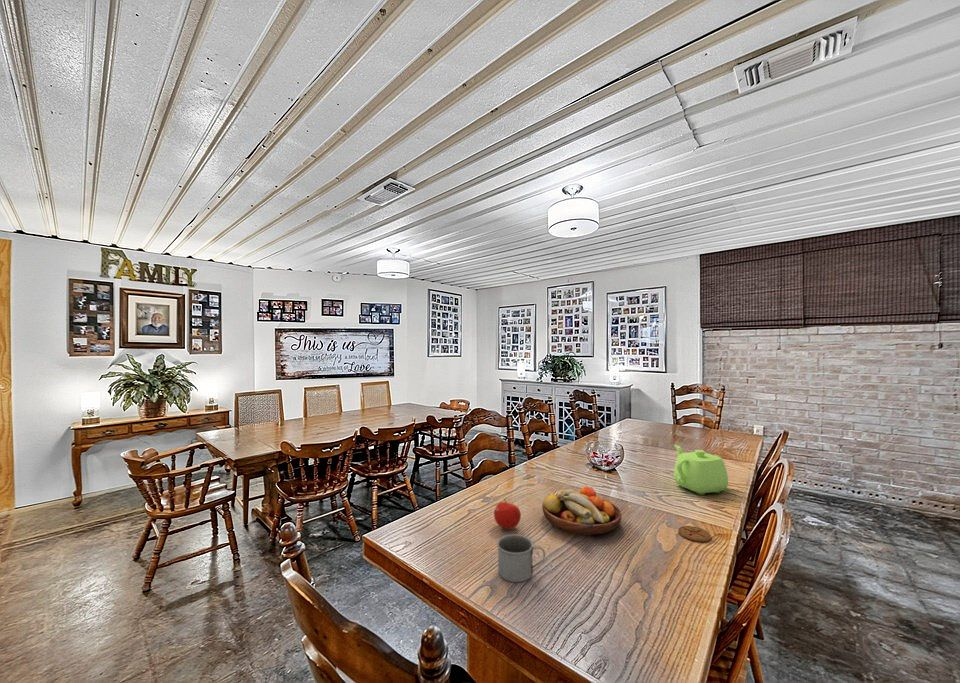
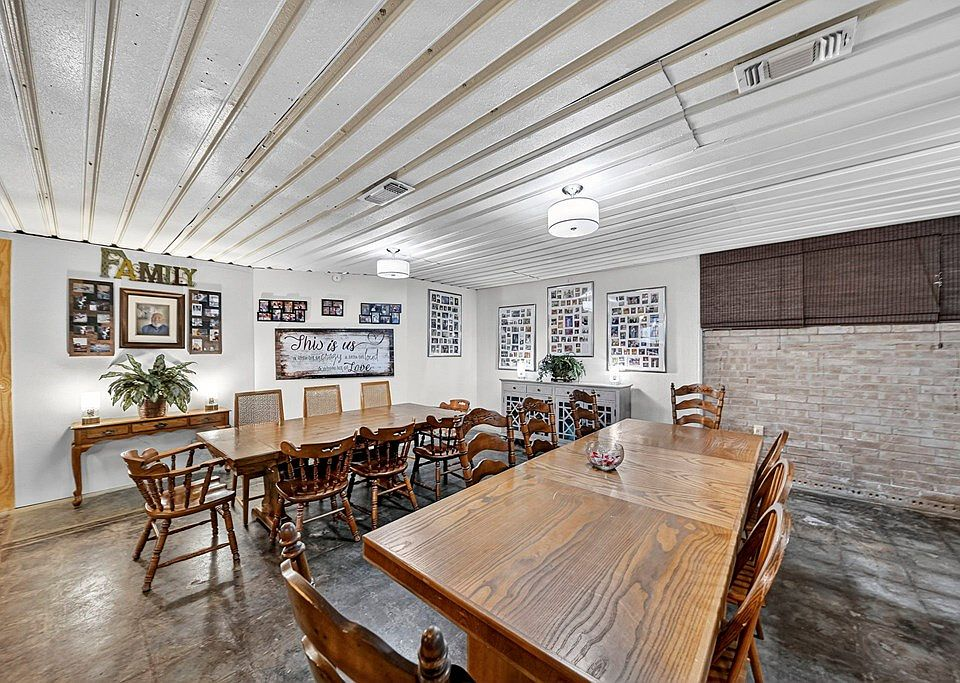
- coaster [677,525,712,543]
- mug [496,534,546,583]
- teapot [673,444,729,496]
- fruit [493,498,522,530]
- fruit bowl [541,486,623,536]
